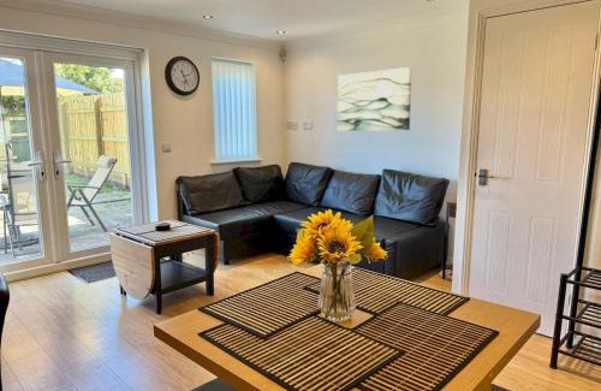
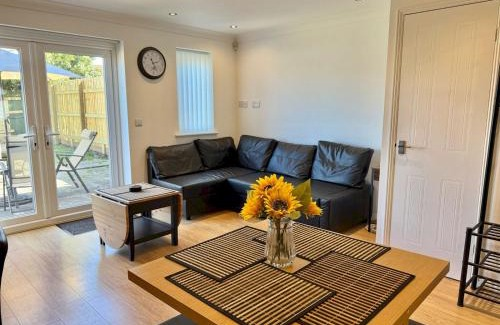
- wall art [337,66,413,131]
